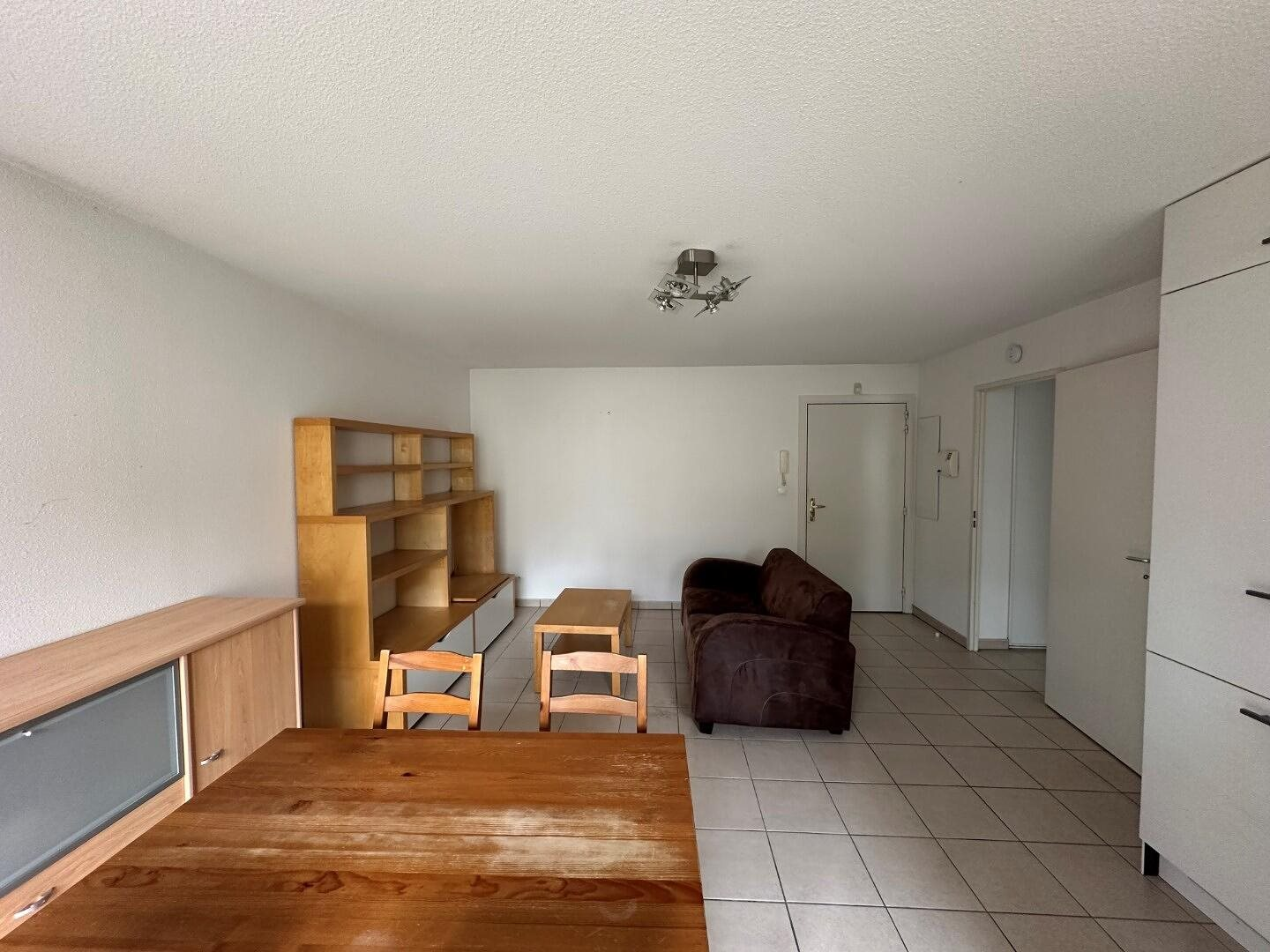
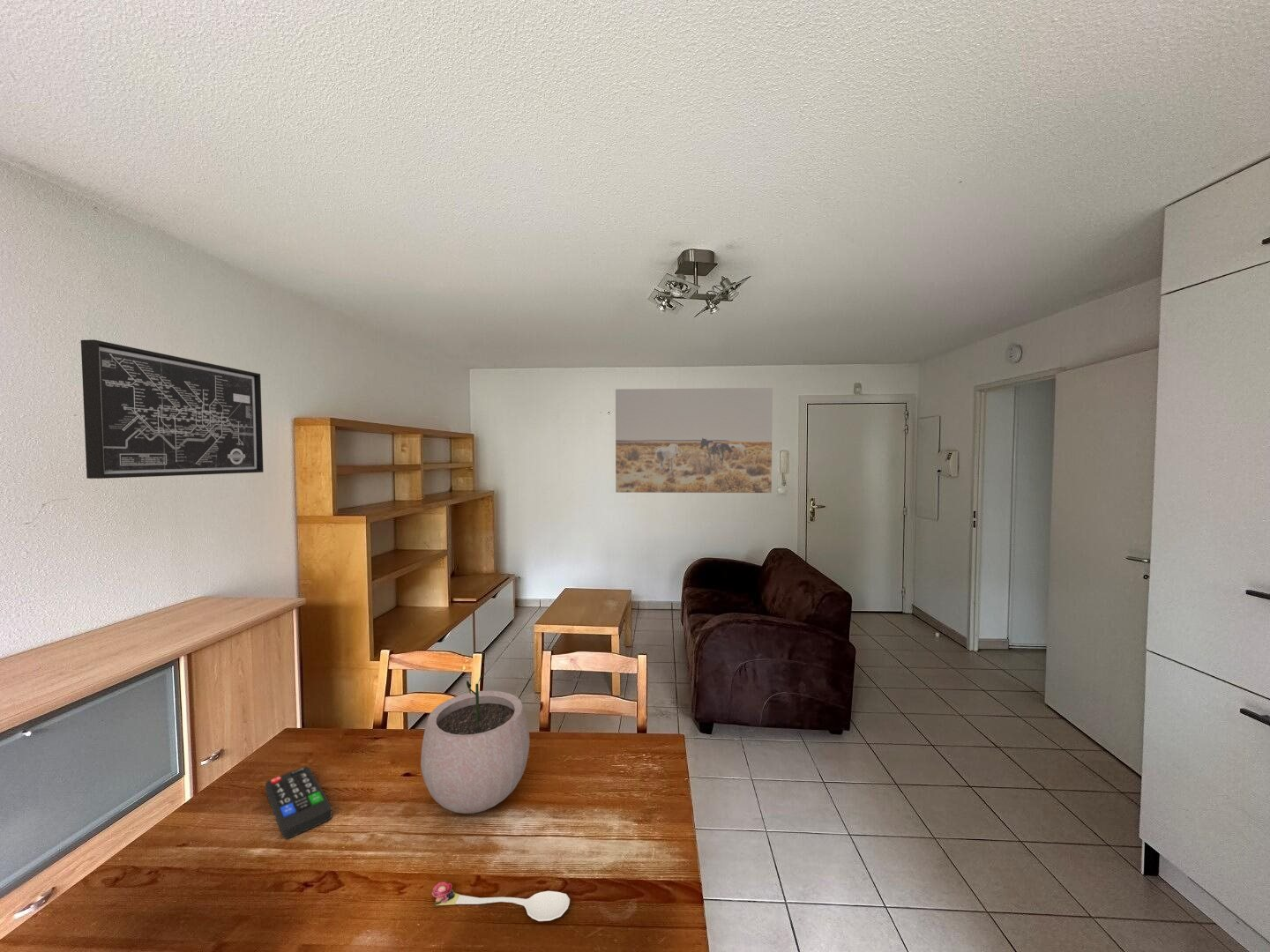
+ wall art [80,338,265,480]
+ remote control [265,766,332,840]
+ spoon [431,881,571,922]
+ plant pot [420,671,530,814]
+ wall art [615,387,773,494]
